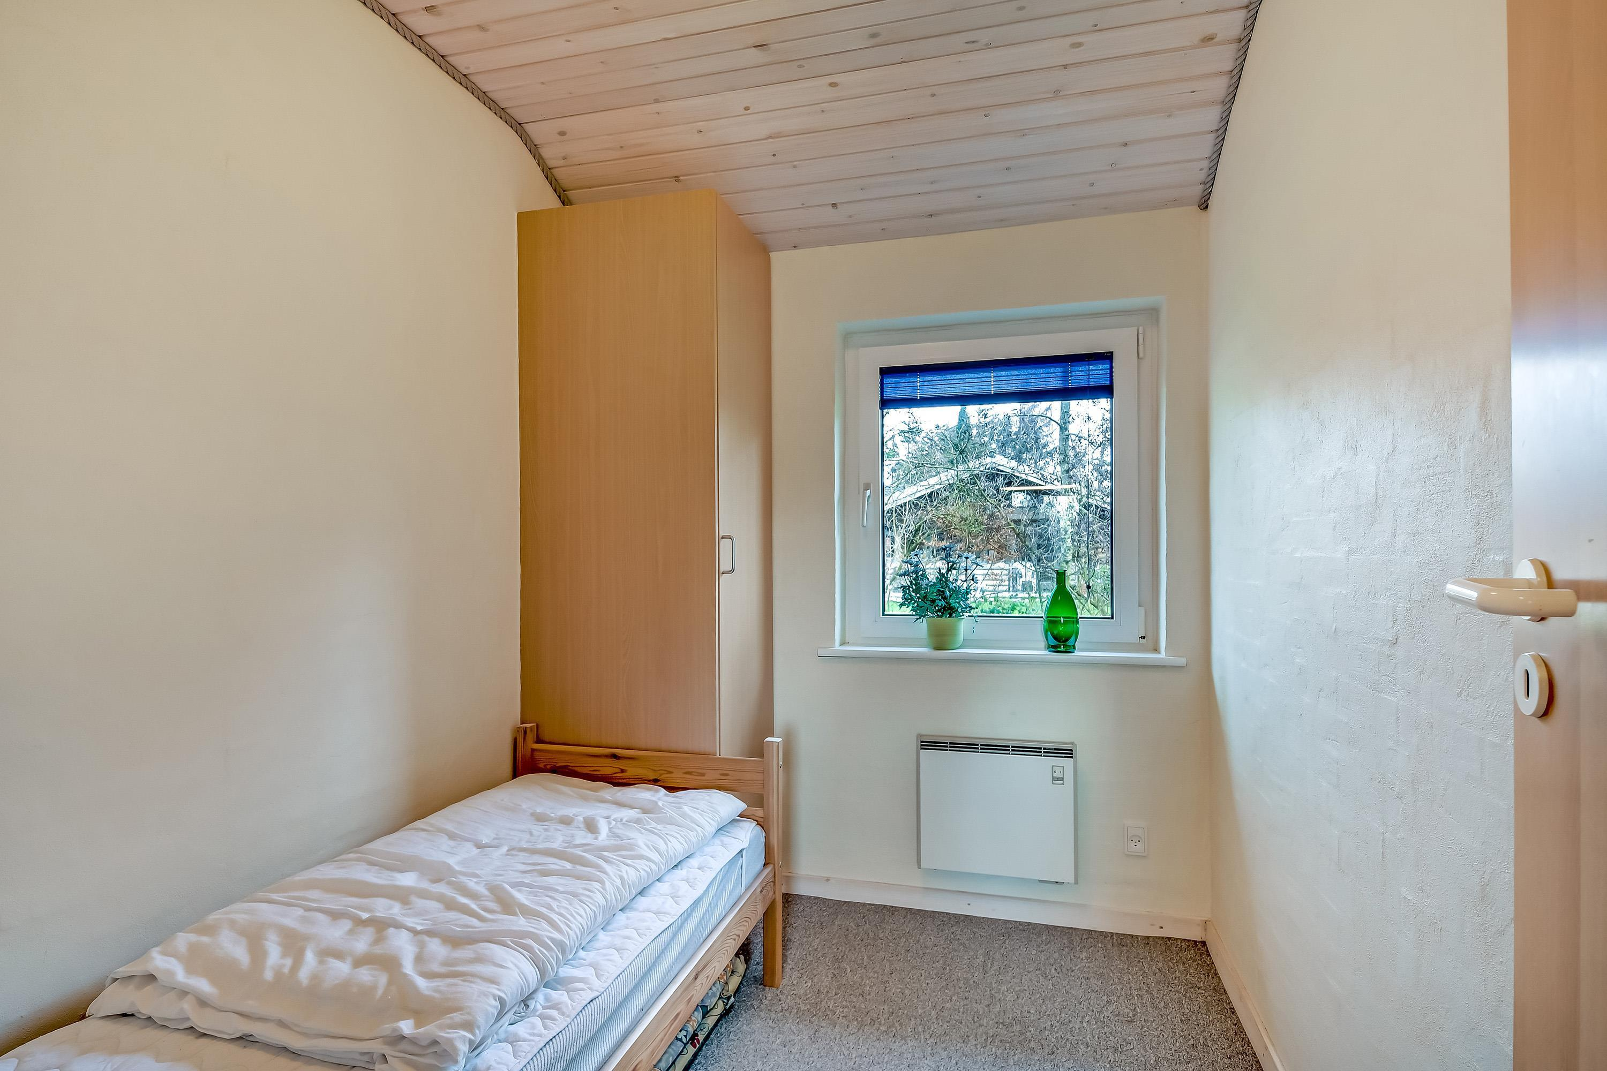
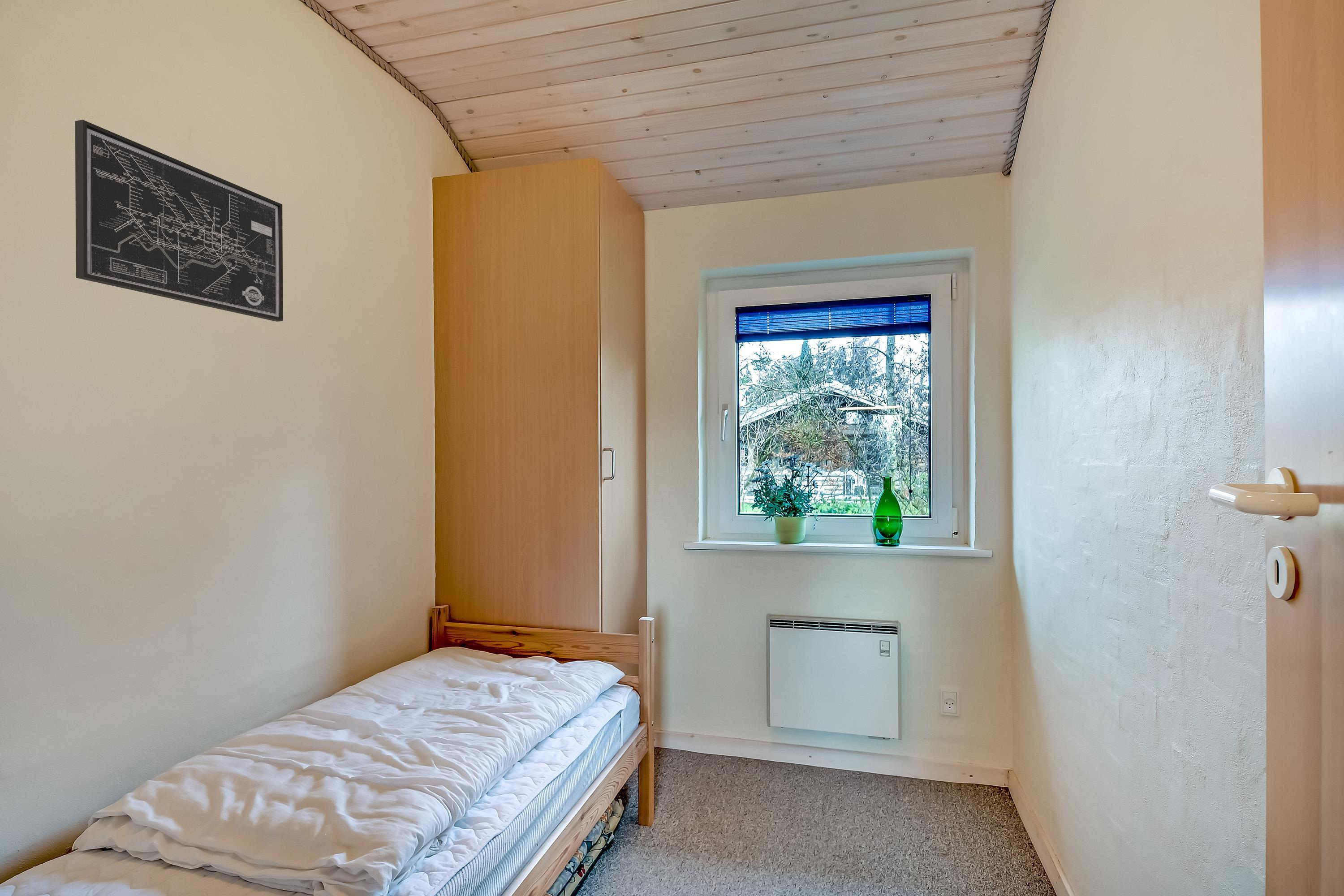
+ wall art [75,119,284,322]
